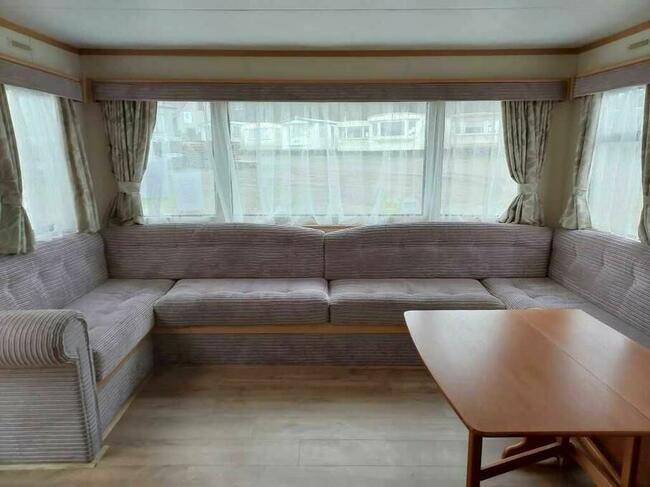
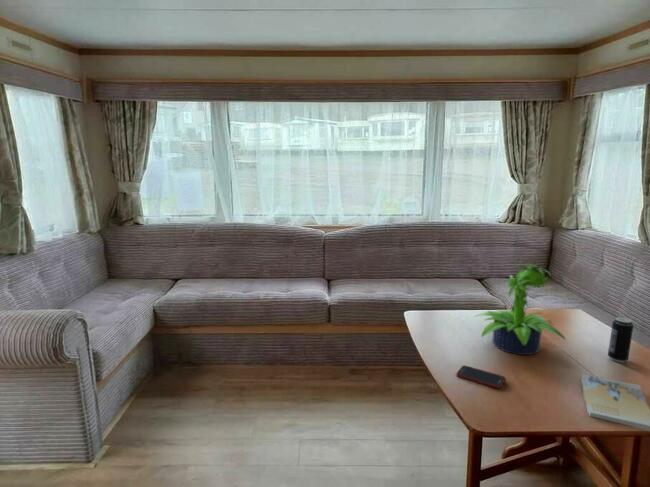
+ cell phone [455,364,507,390]
+ book [580,373,650,432]
+ beverage can [607,316,634,363]
+ potted plant [474,262,566,356]
